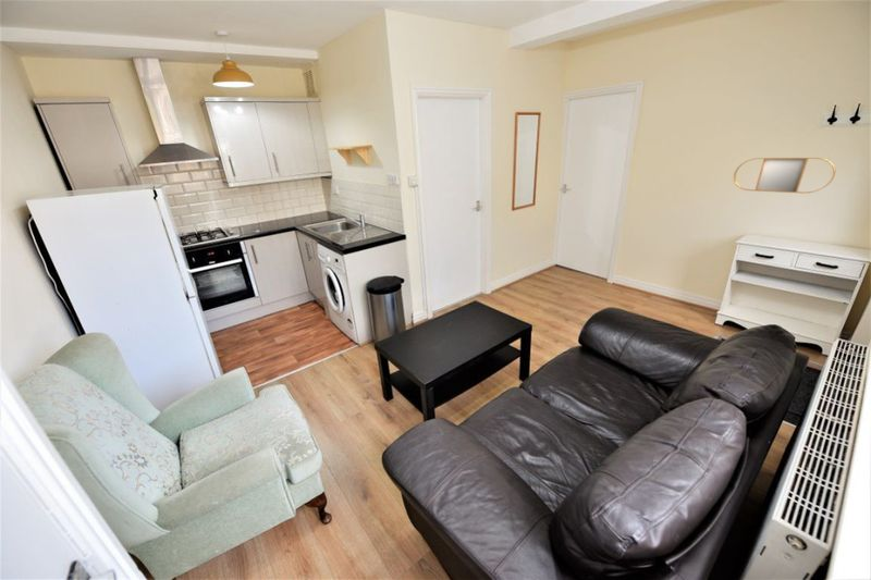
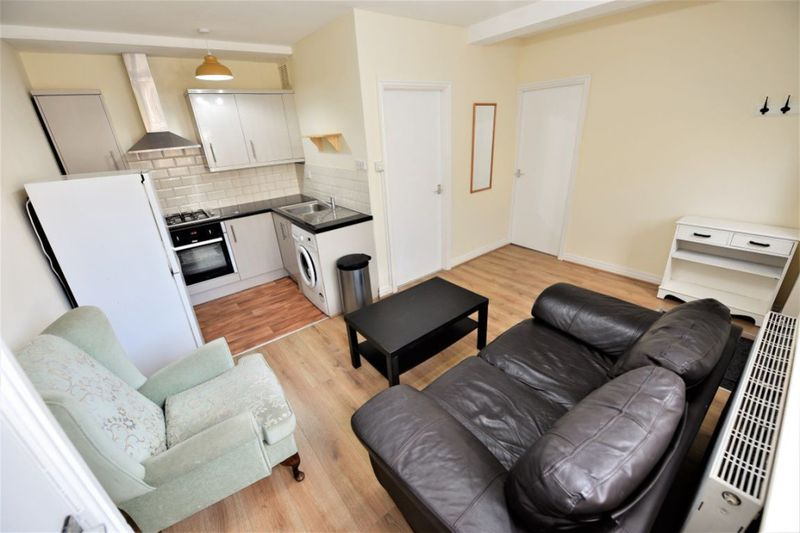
- home mirror [733,157,836,194]
